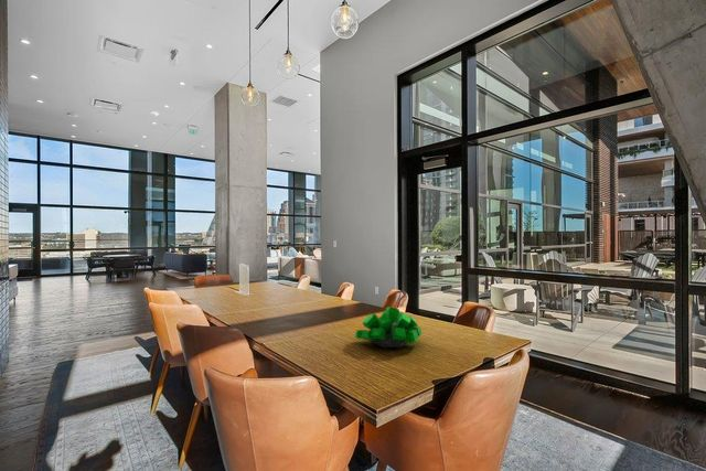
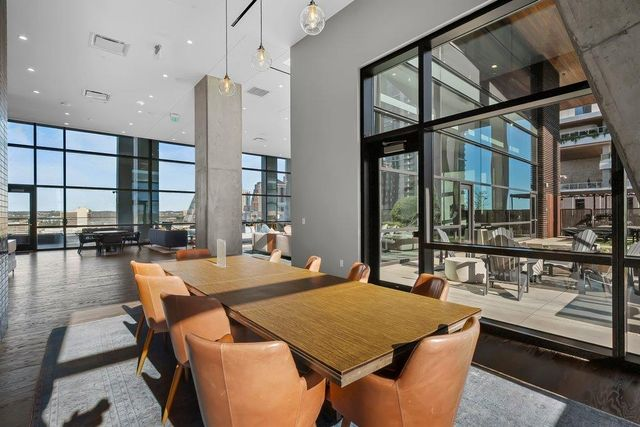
- plant [354,306,424,349]
